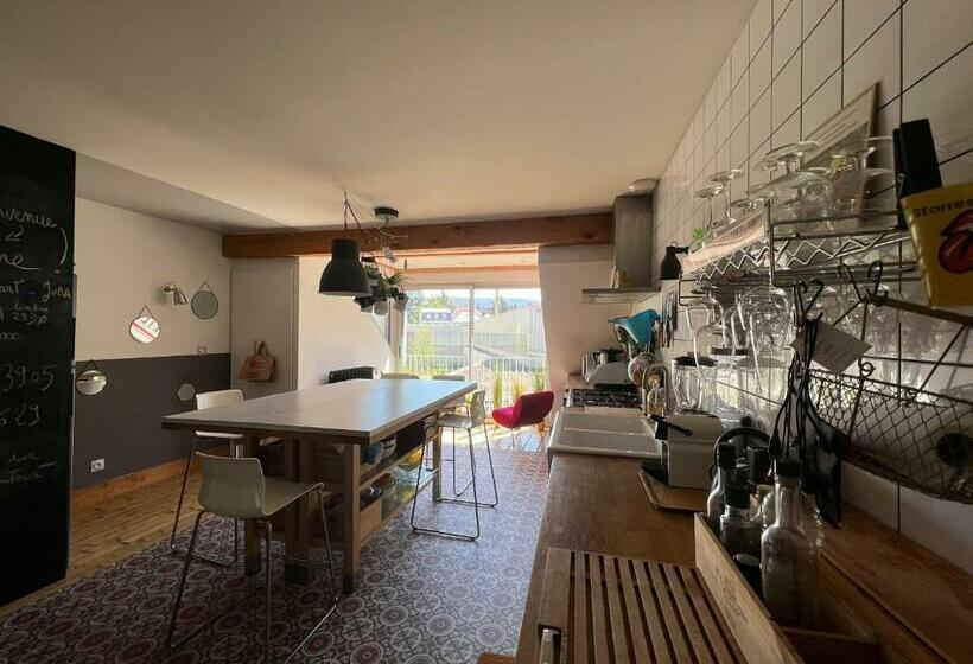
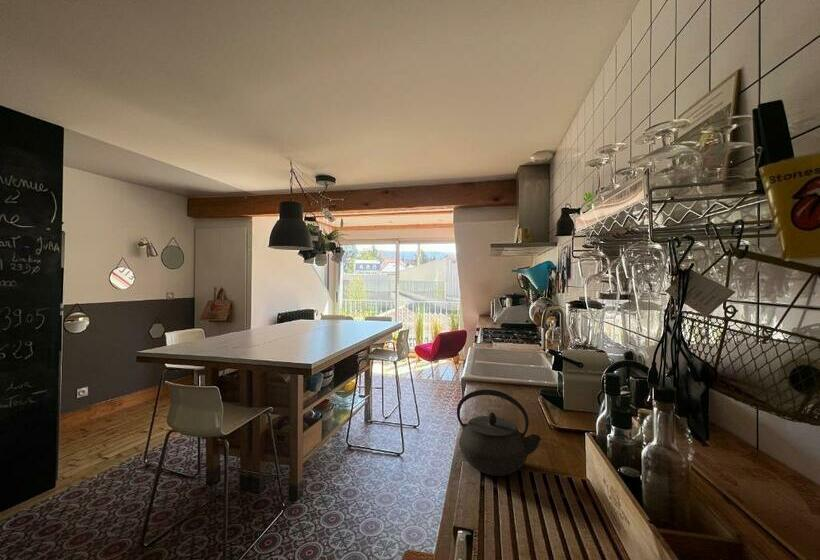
+ kettle [456,388,543,477]
